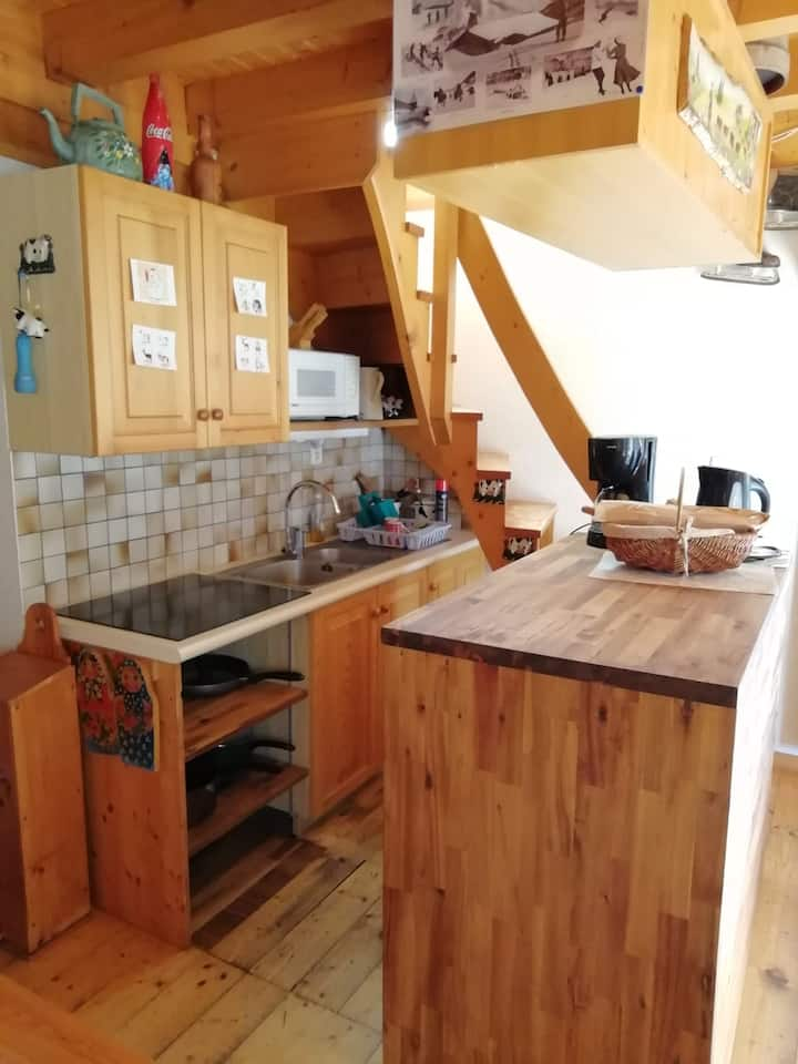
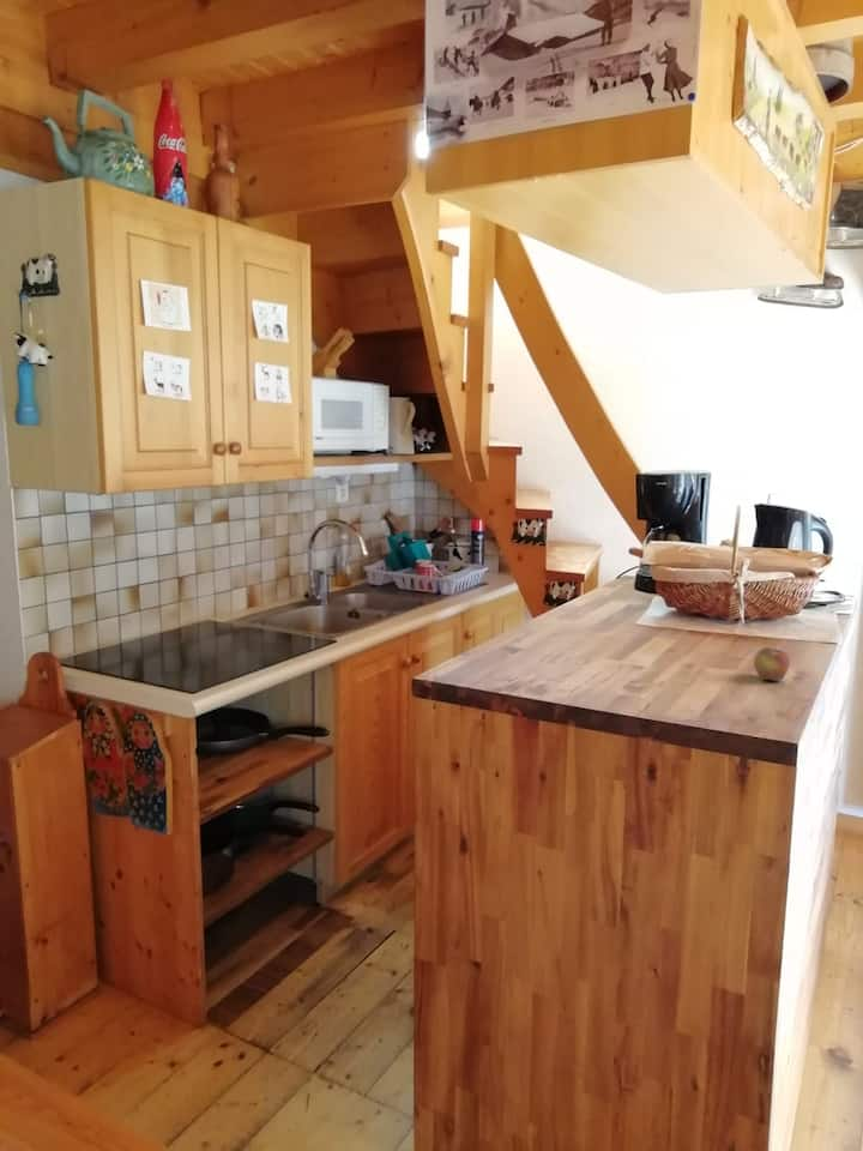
+ apple [753,646,791,682]
